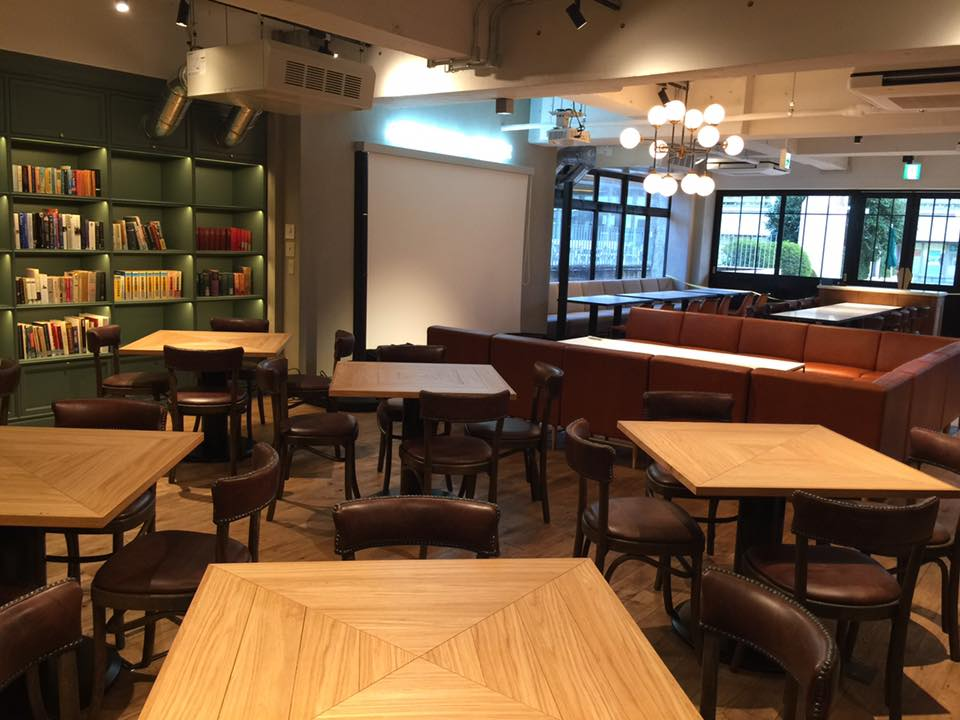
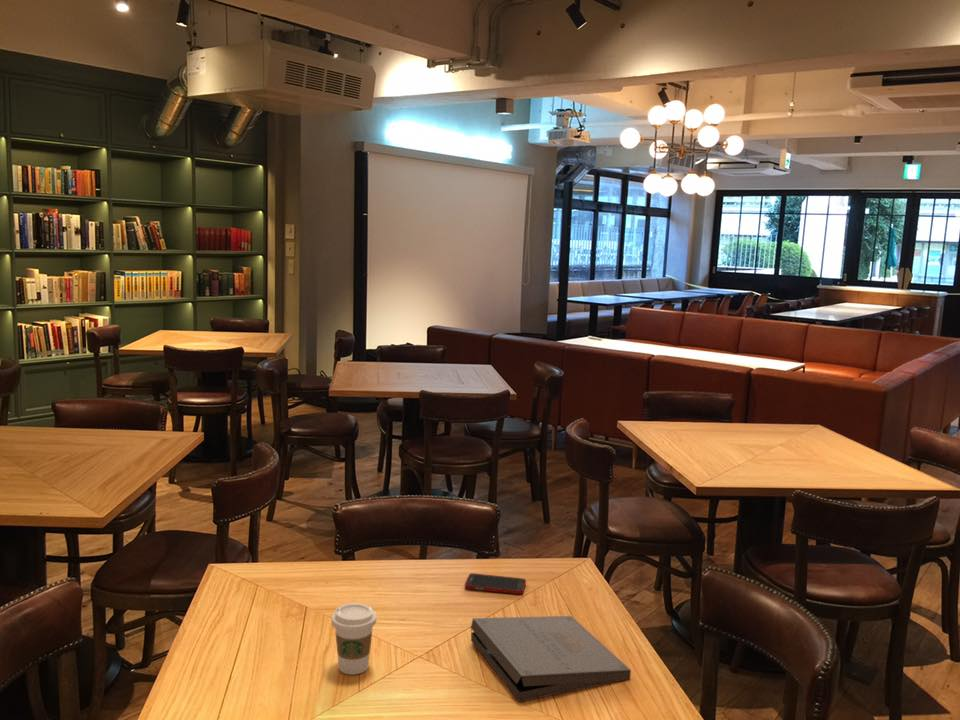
+ cell phone [464,572,527,595]
+ pizza box [470,615,632,703]
+ coffee cup [331,602,377,675]
